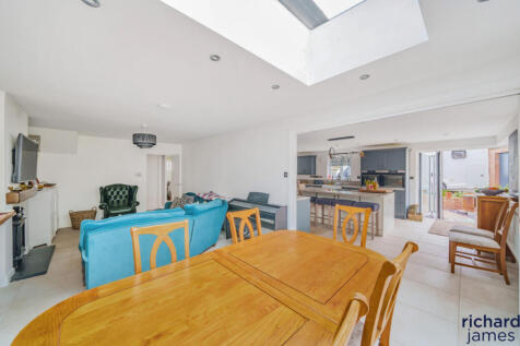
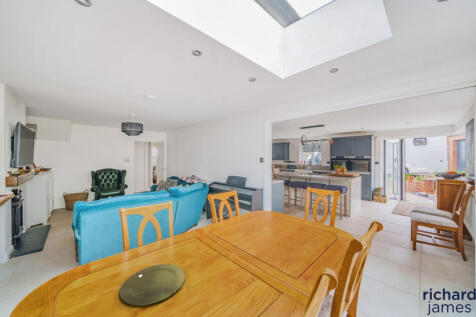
+ plate [119,263,186,306]
